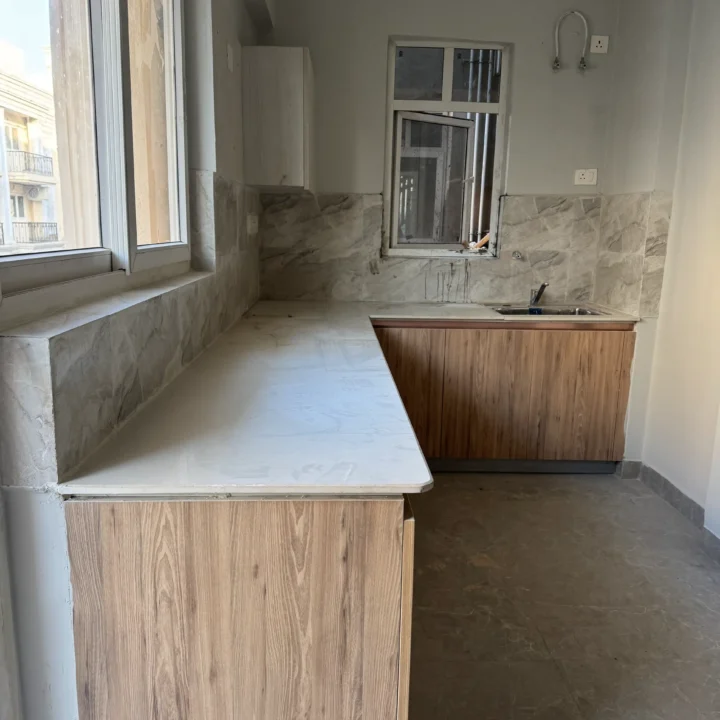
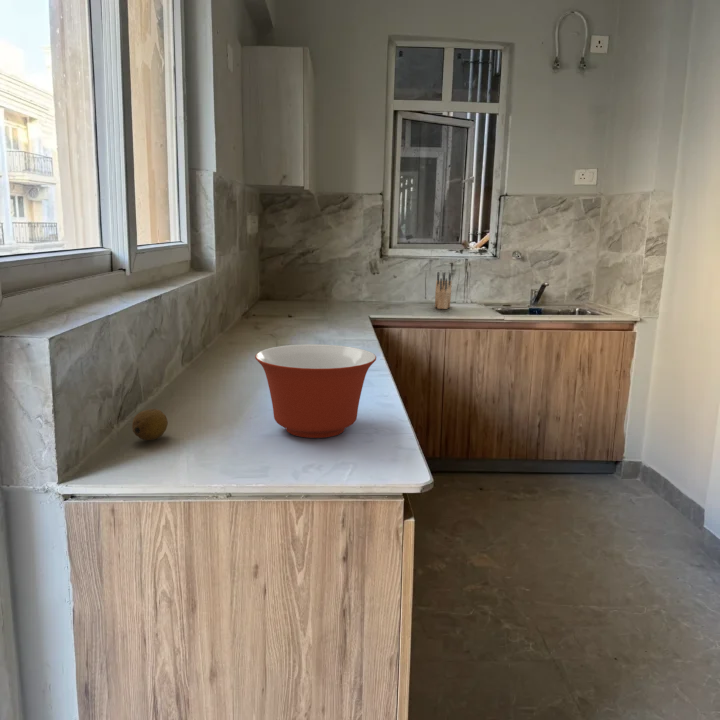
+ mixing bowl [254,343,377,439]
+ knife block [434,271,453,310]
+ fruit [131,408,169,441]
